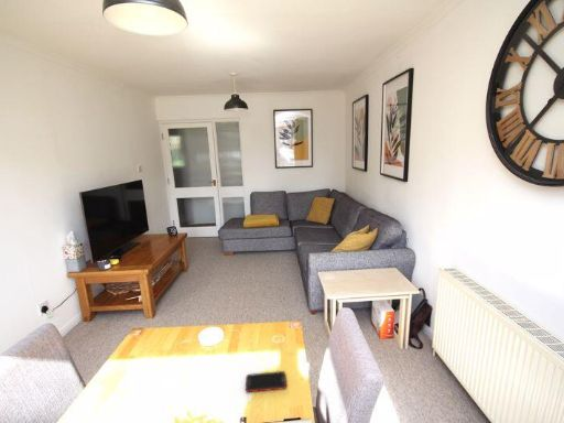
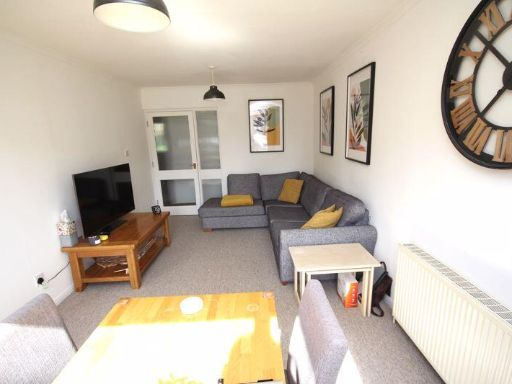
- cell phone [245,370,288,393]
